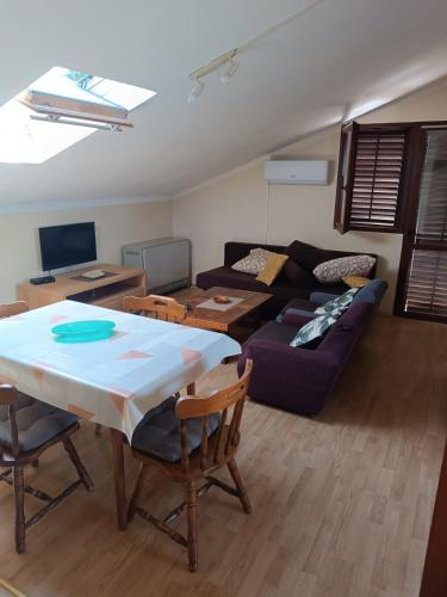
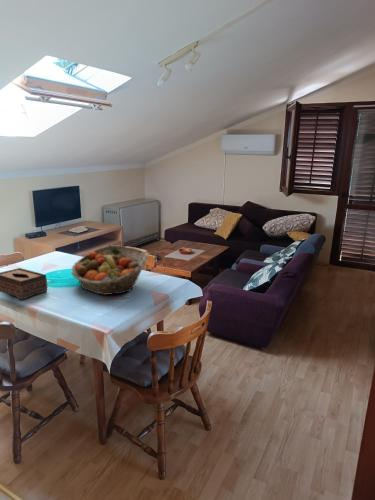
+ tissue box [0,267,48,300]
+ fruit basket [70,245,149,296]
